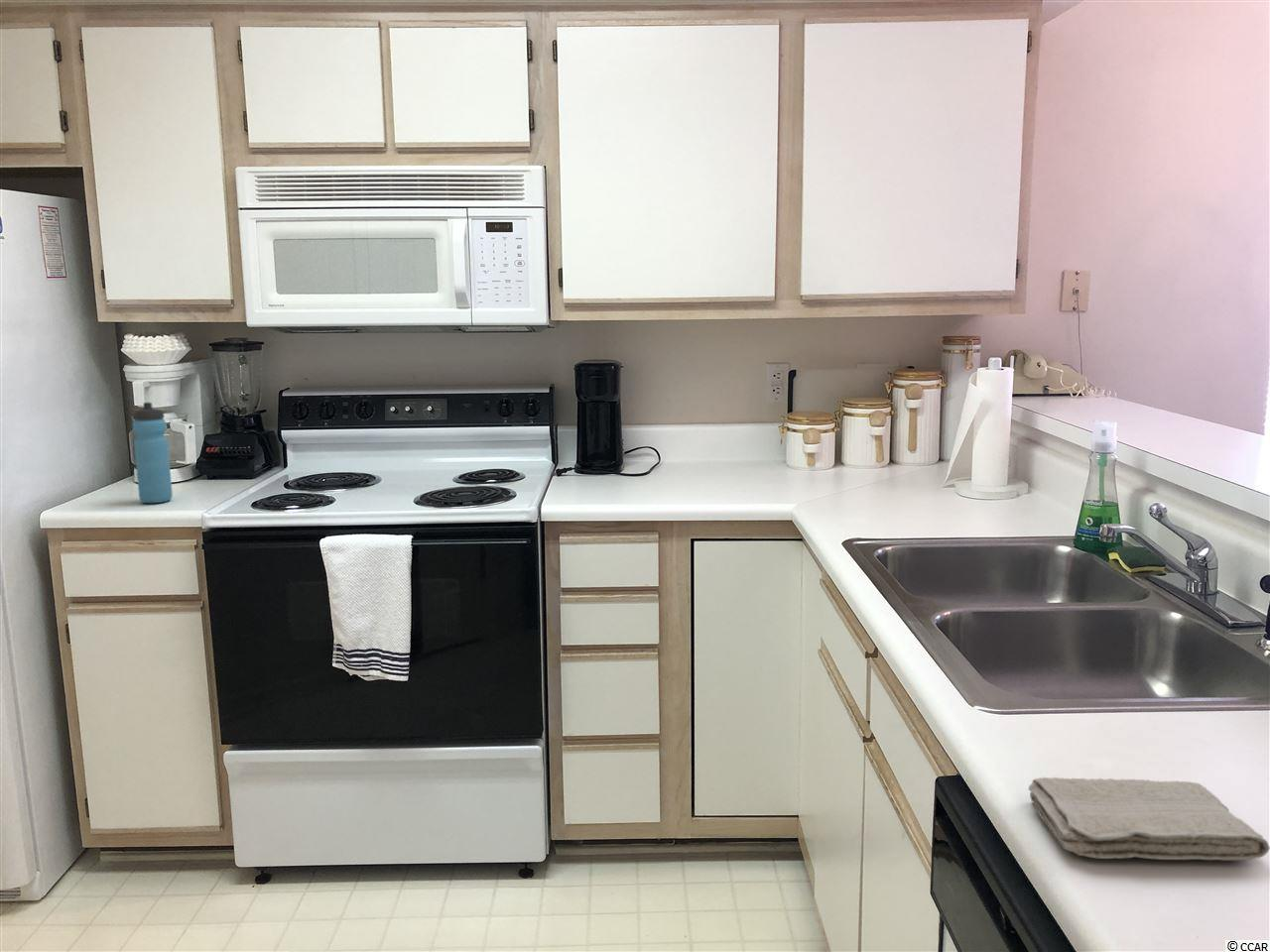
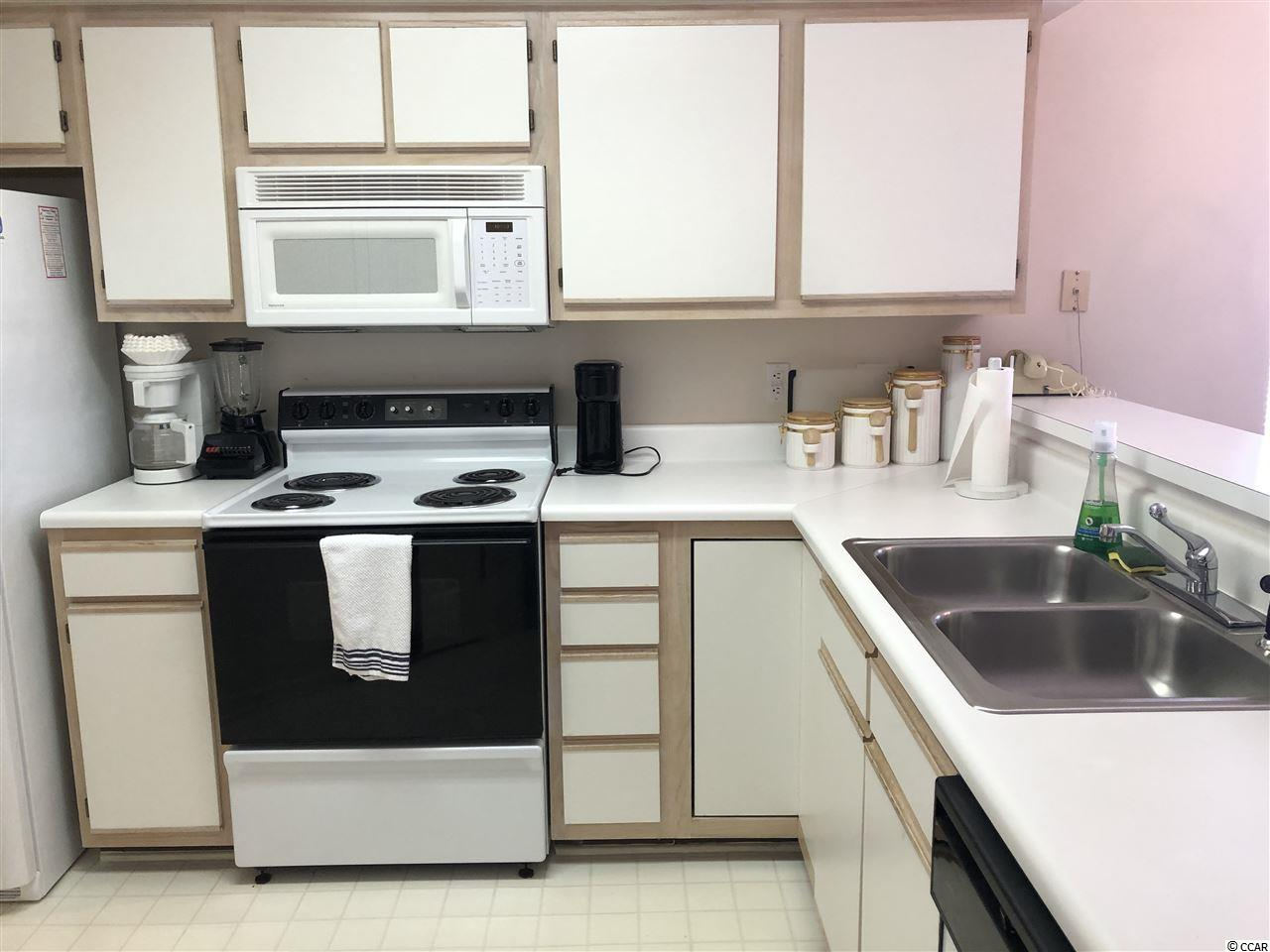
- washcloth [1027,776,1270,861]
- water bottle [132,402,174,504]
